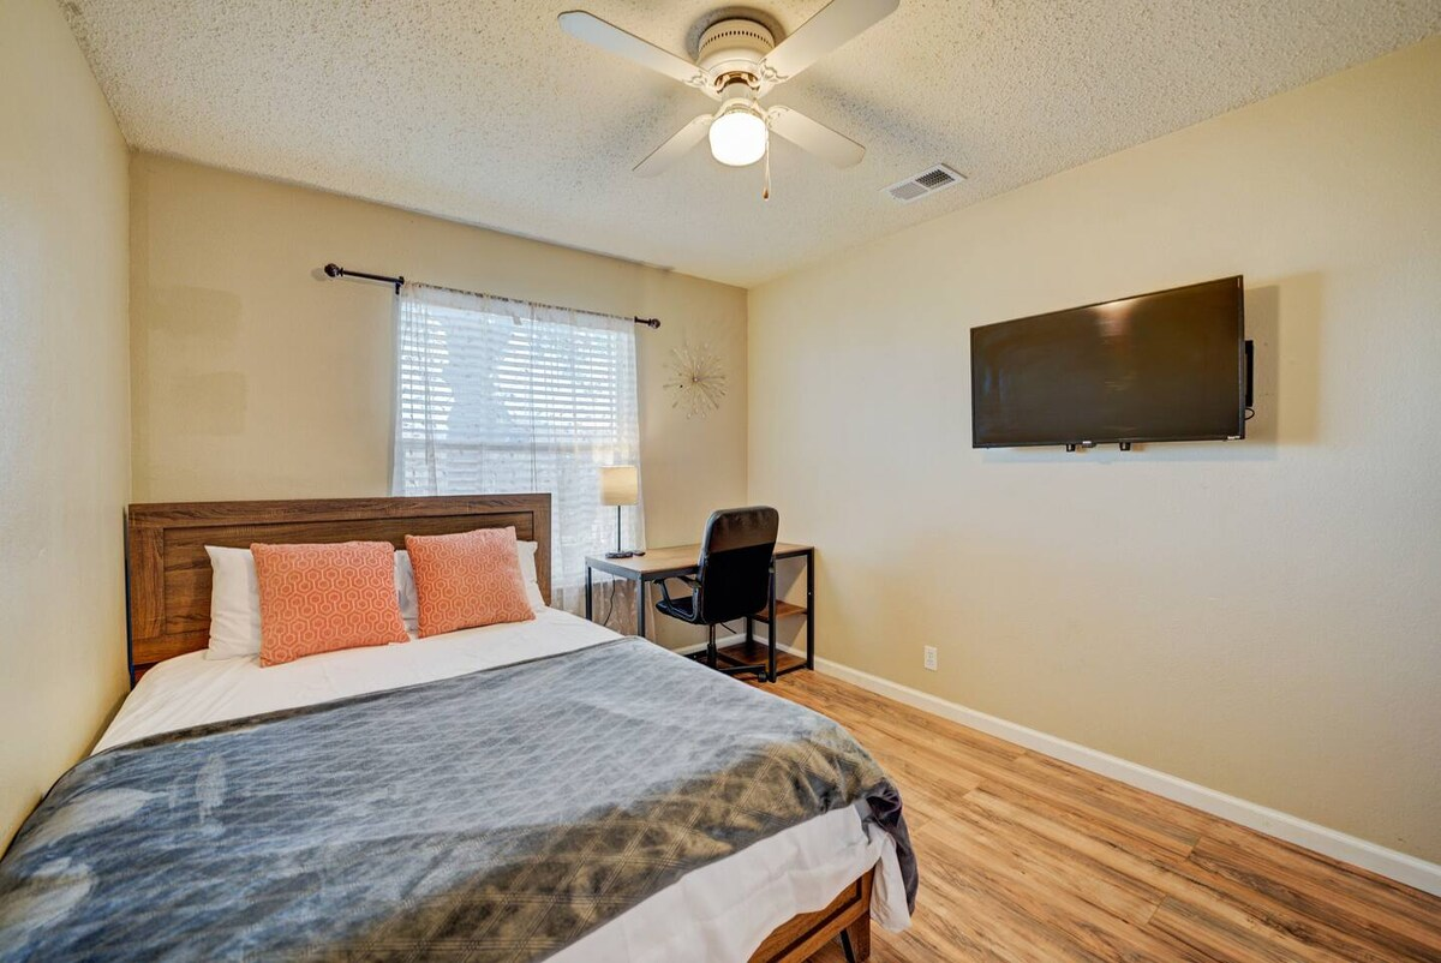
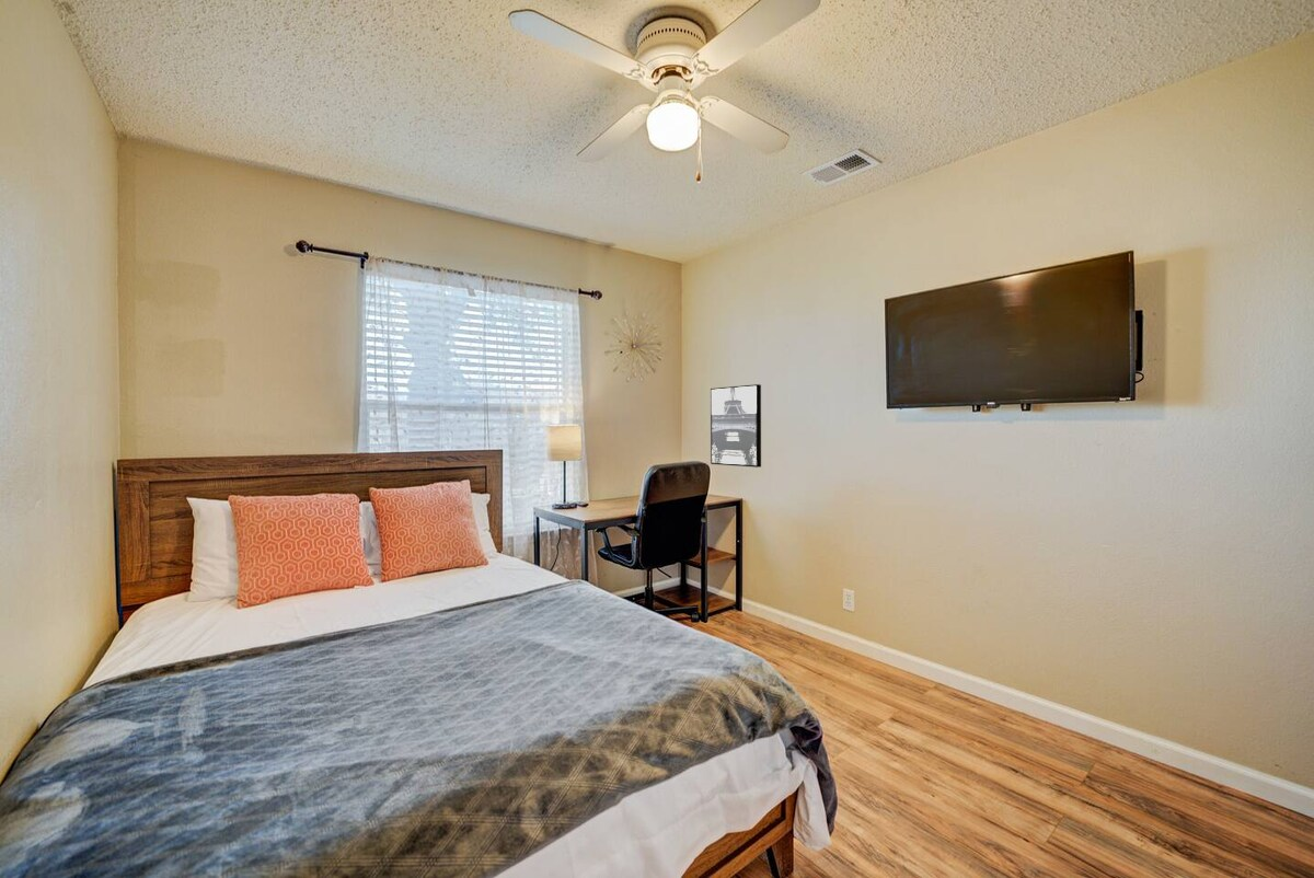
+ wall art [710,383,762,469]
